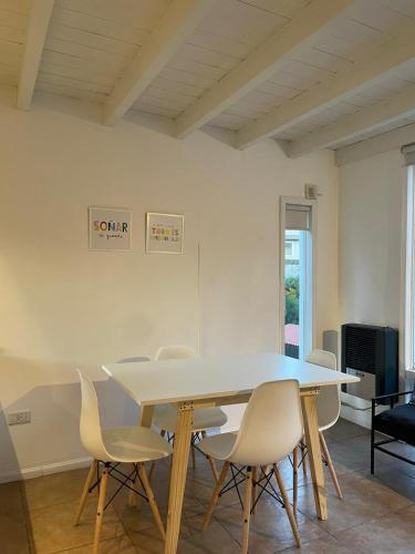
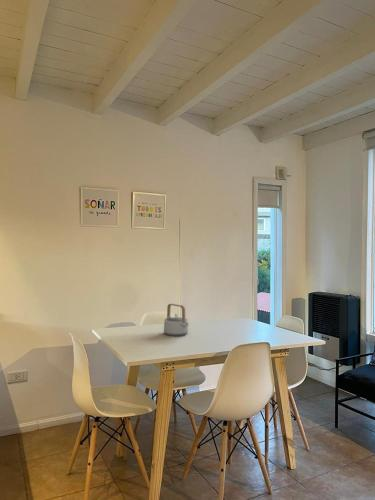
+ teapot [163,303,190,337]
